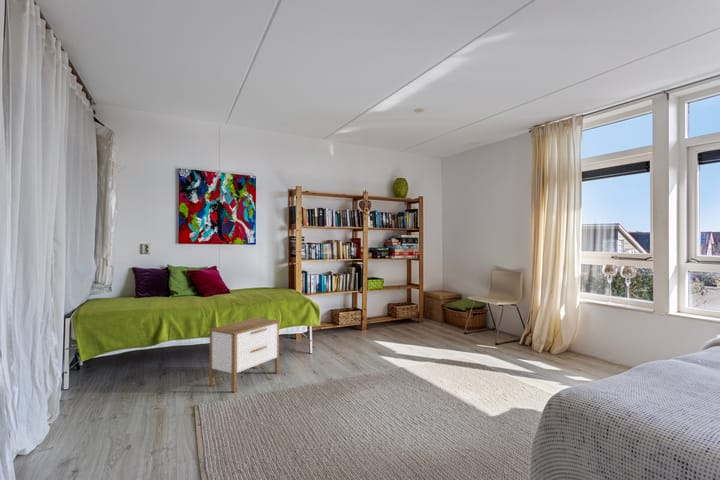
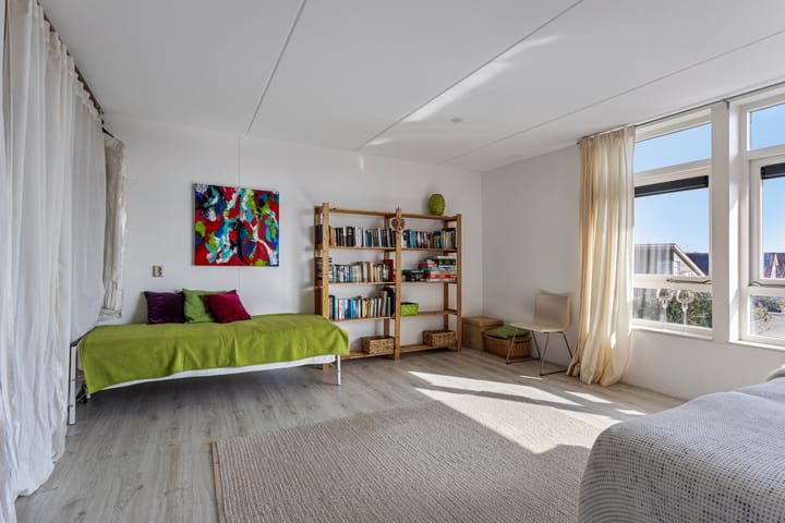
- nightstand [208,317,280,393]
